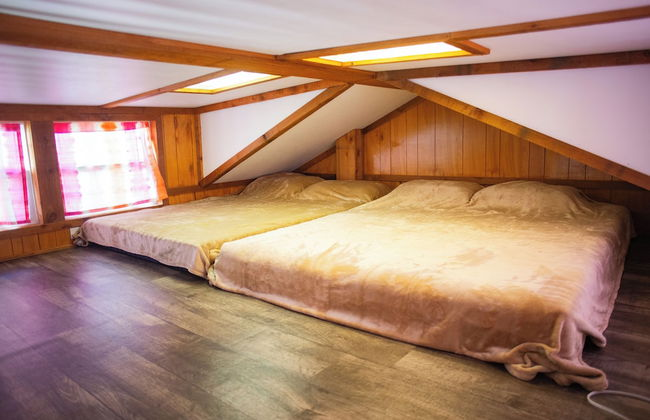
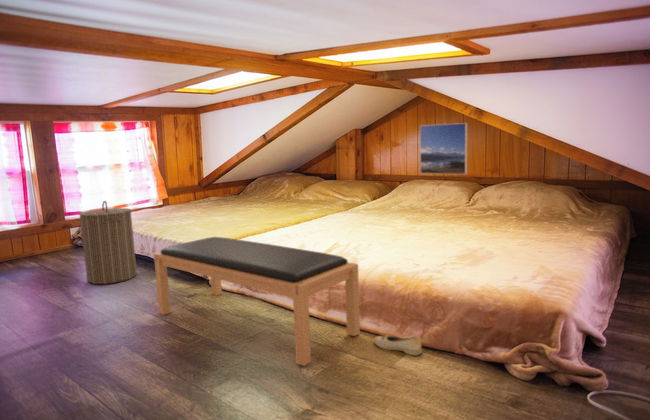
+ shoe [373,334,423,356]
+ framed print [419,122,468,175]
+ laundry hamper [78,200,138,285]
+ bench [153,236,361,367]
